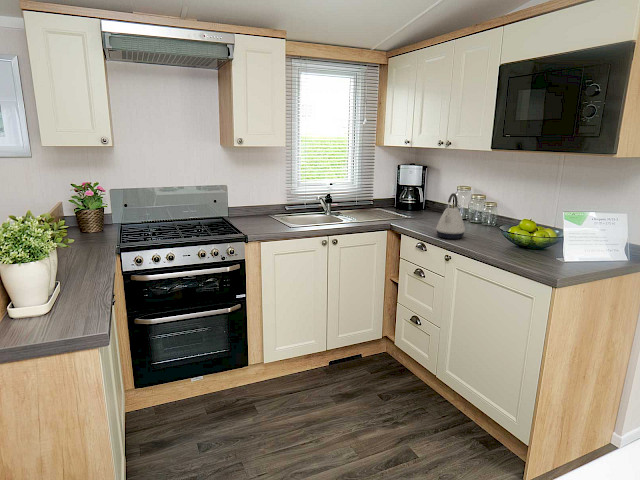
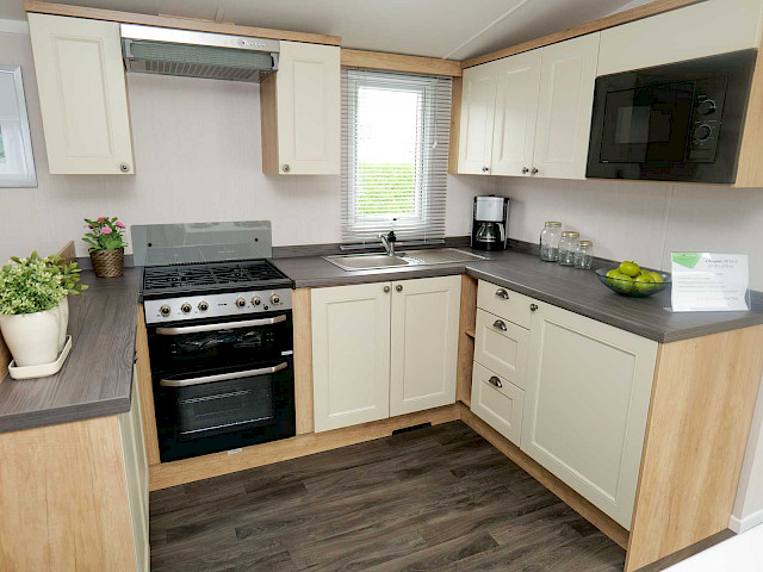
- kettle [435,192,466,240]
